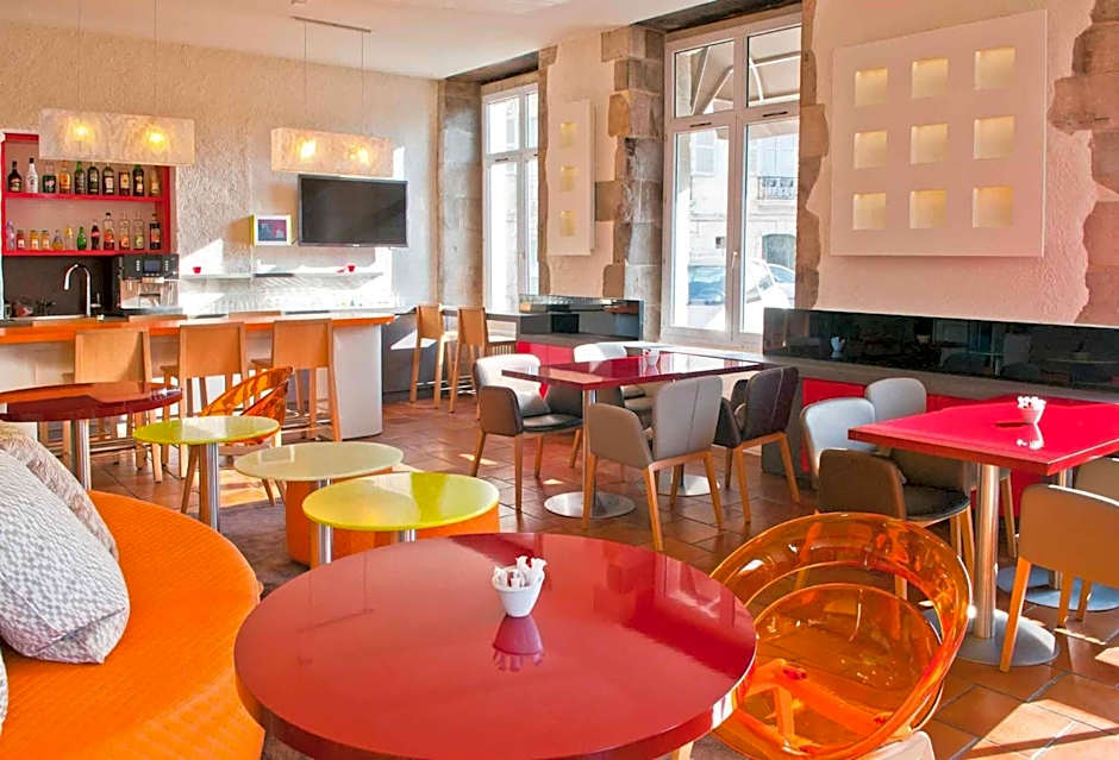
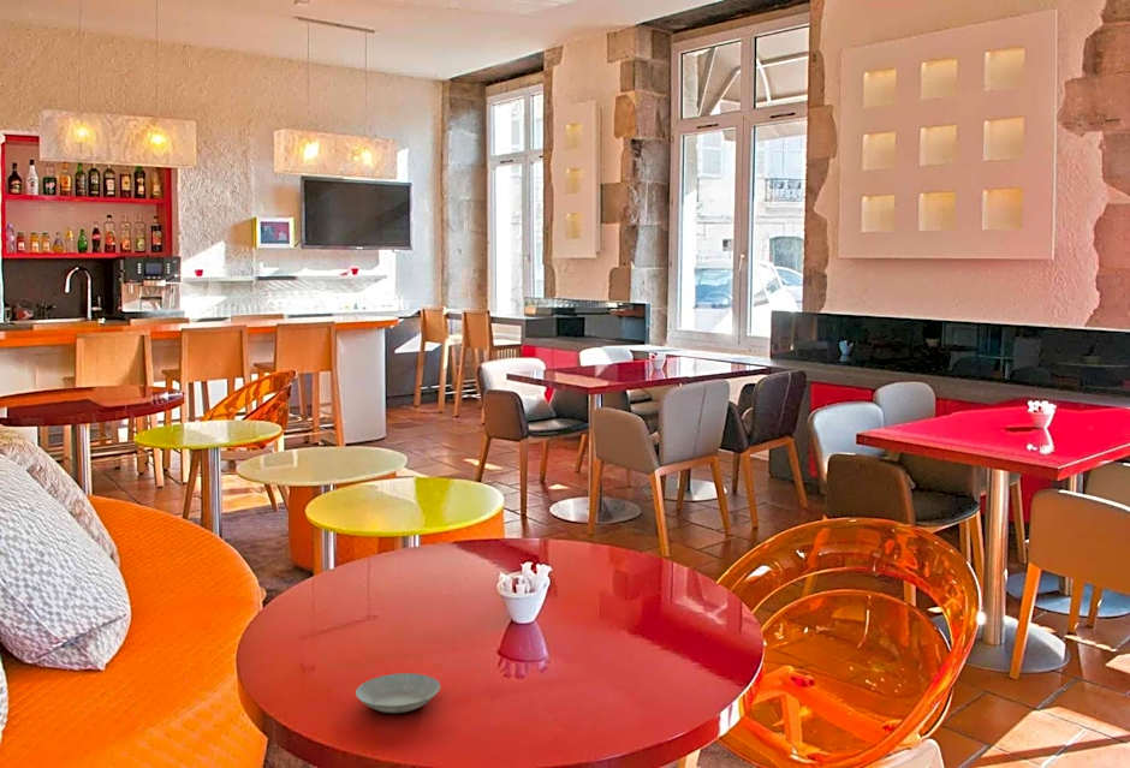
+ saucer [355,672,441,714]
